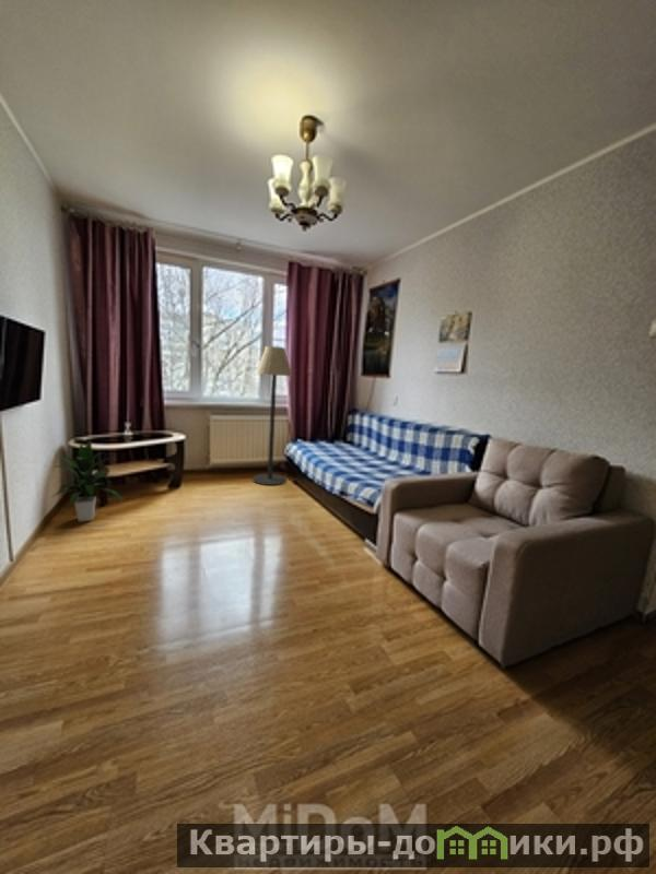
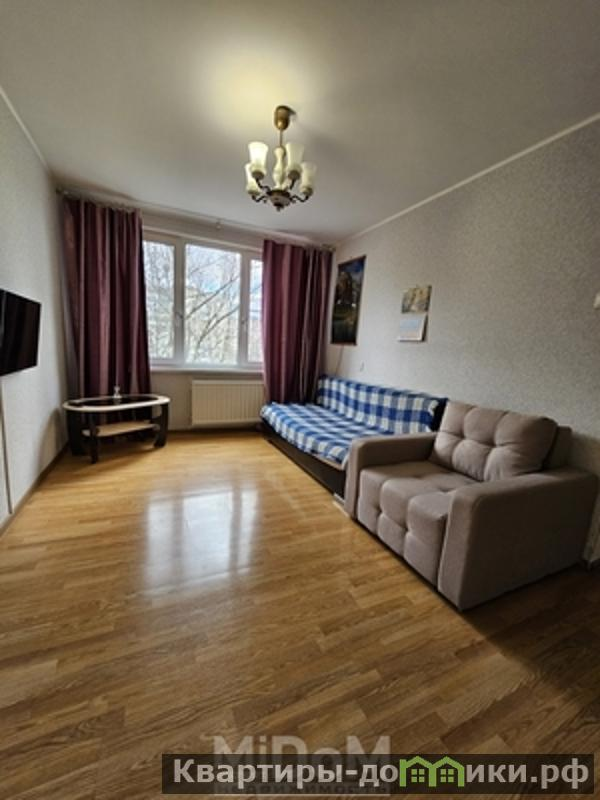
- floor lamp [251,345,293,486]
- indoor plant [47,439,125,522]
